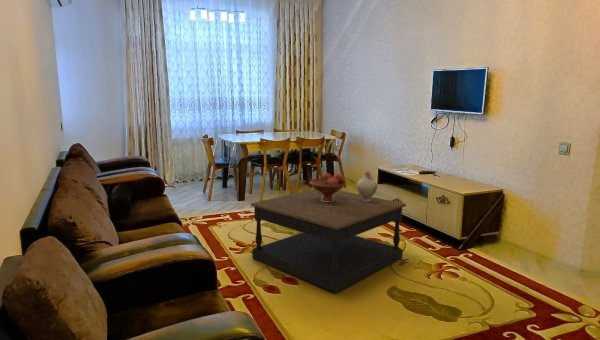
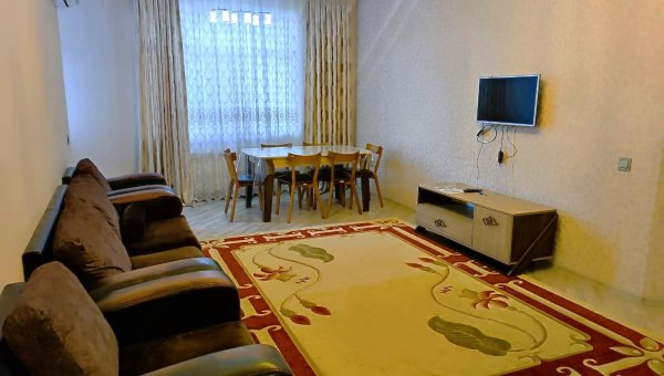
- decorative vase [356,170,378,202]
- coffee table [249,188,407,293]
- fruit bowl [309,172,347,202]
